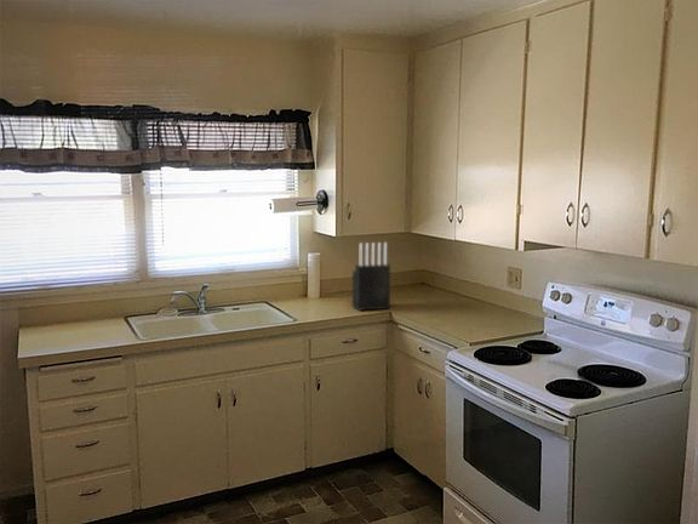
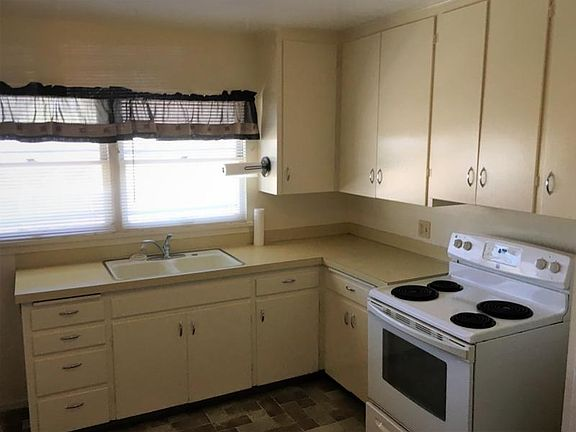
- knife block [351,241,391,312]
